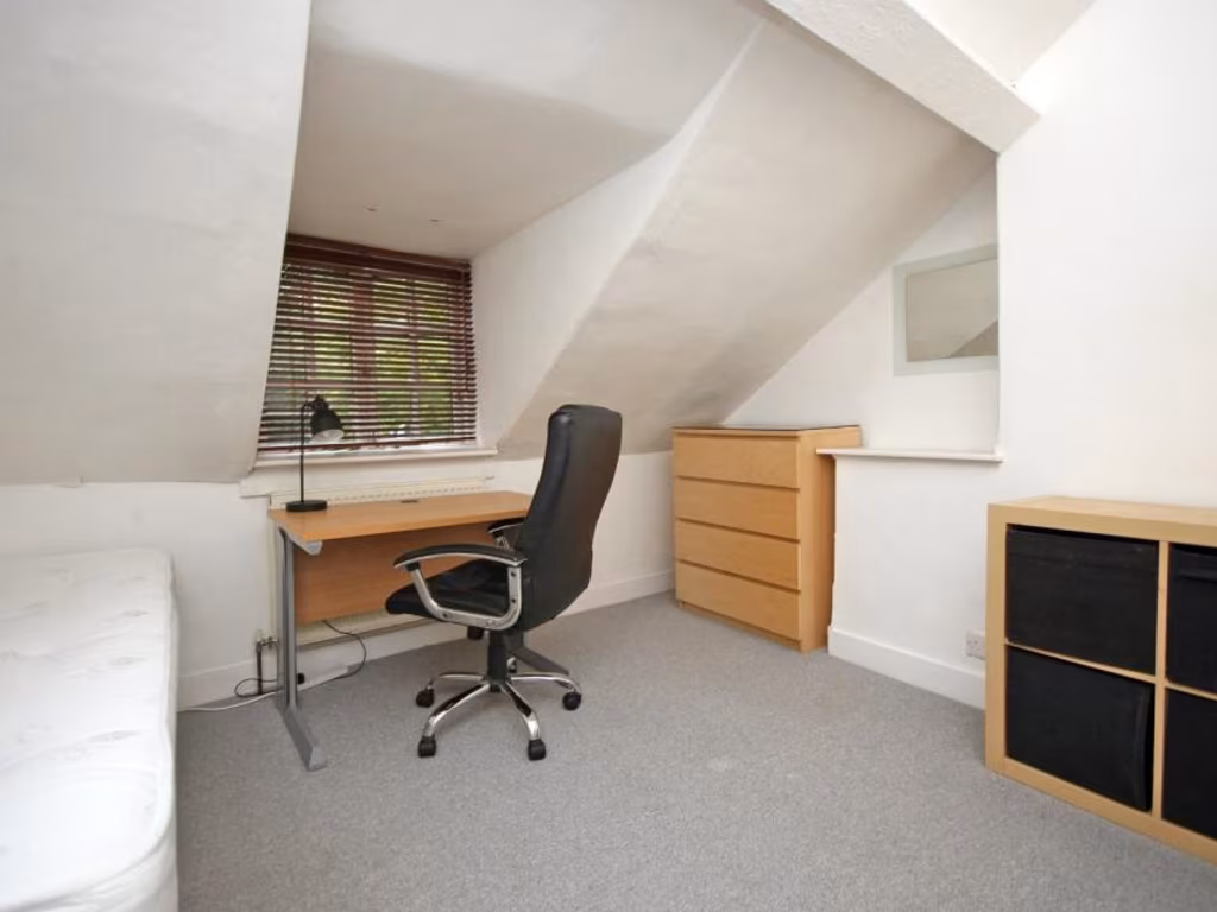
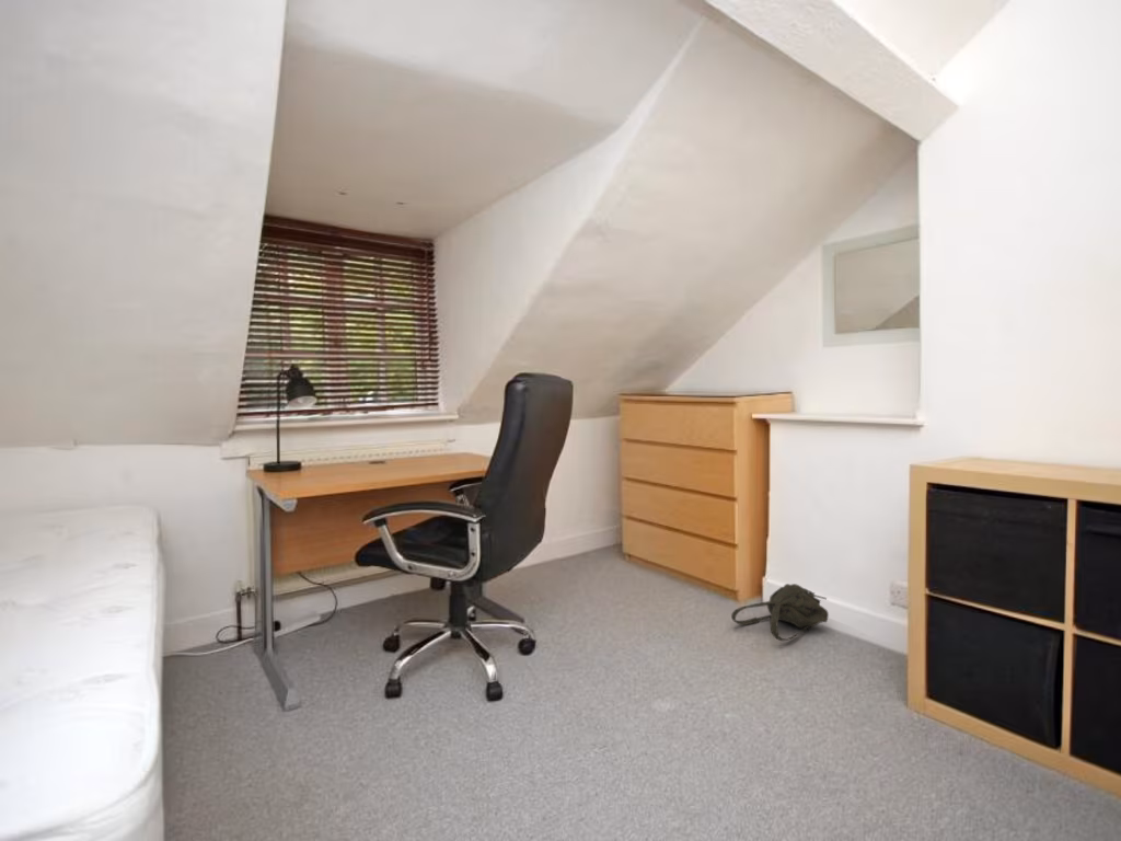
+ backpack [730,583,830,642]
